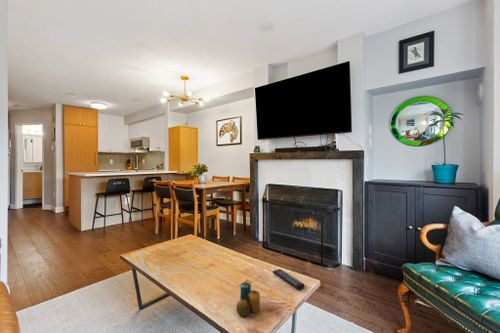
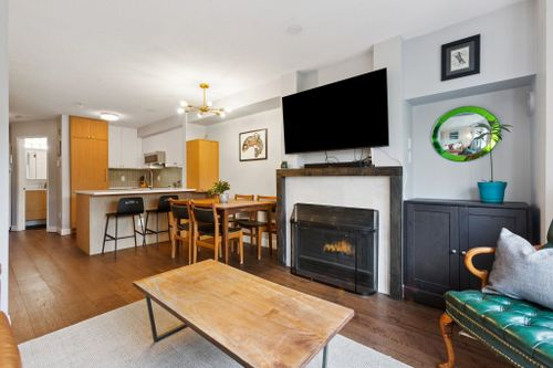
- remote control [272,268,305,291]
- candle [235,281,261,317]
